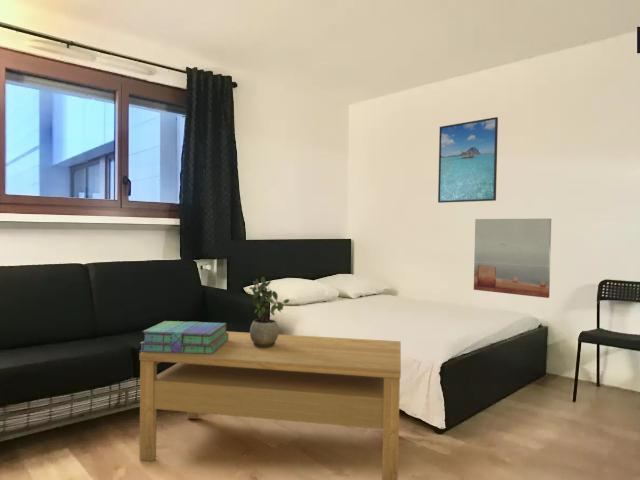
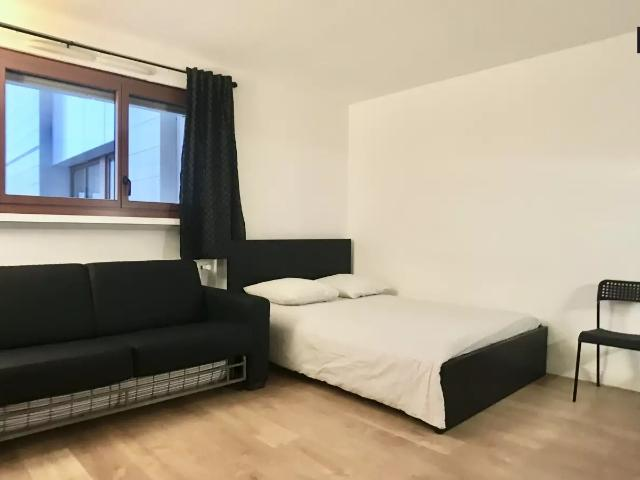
- potted plant [248,276,290,348]
- coffee table [138,331,402,480]
- stack of books [139,320,228,354]
- wall art [473,218,552,299]
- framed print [437,116,499,204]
